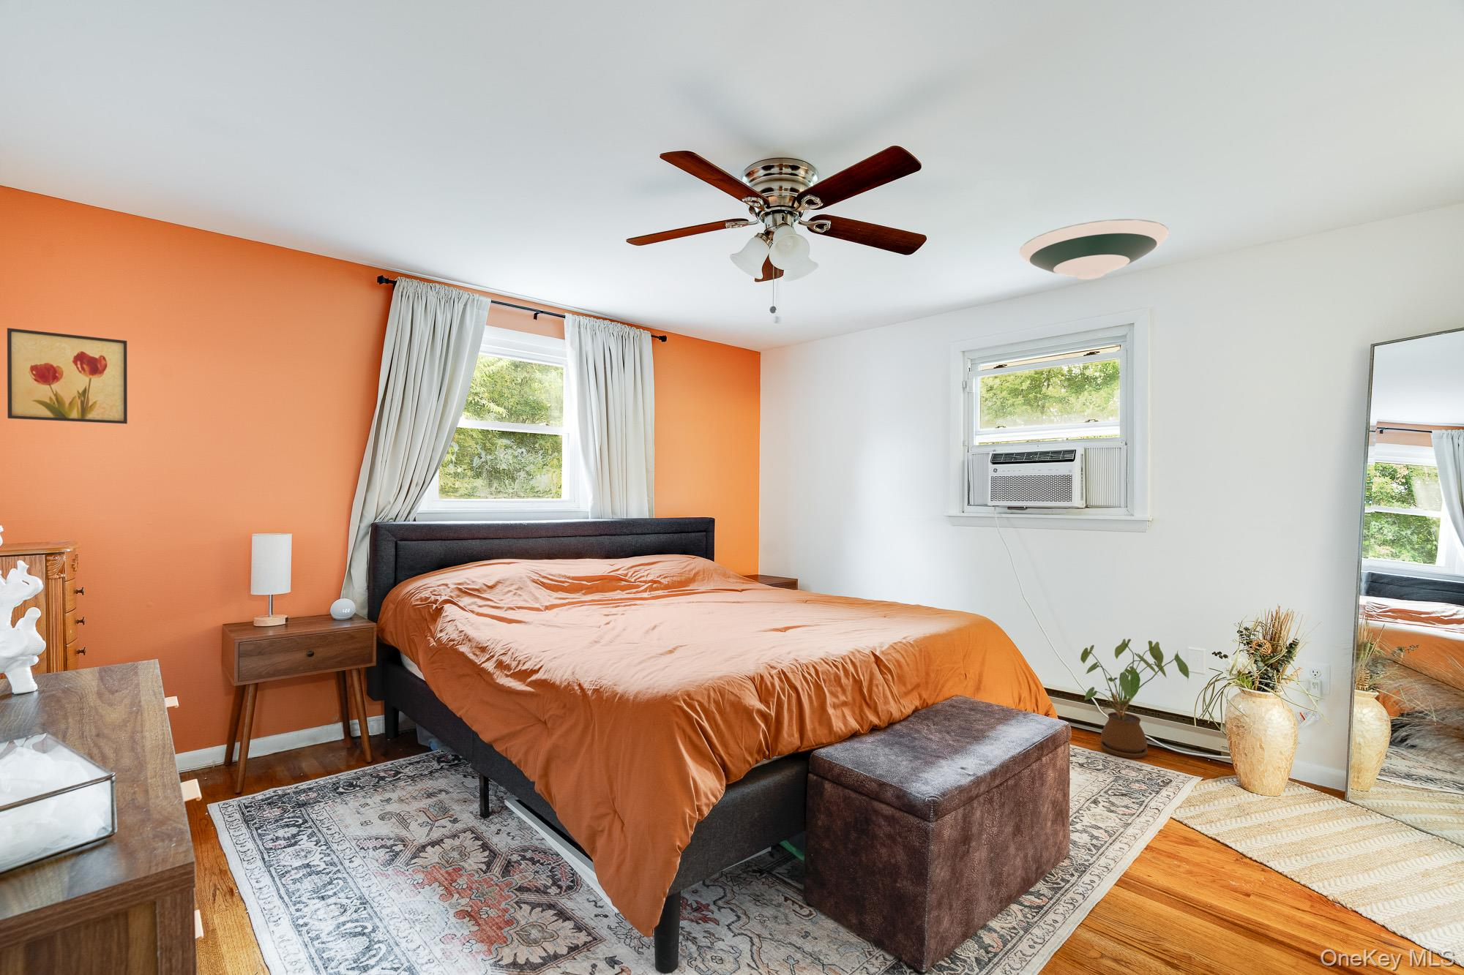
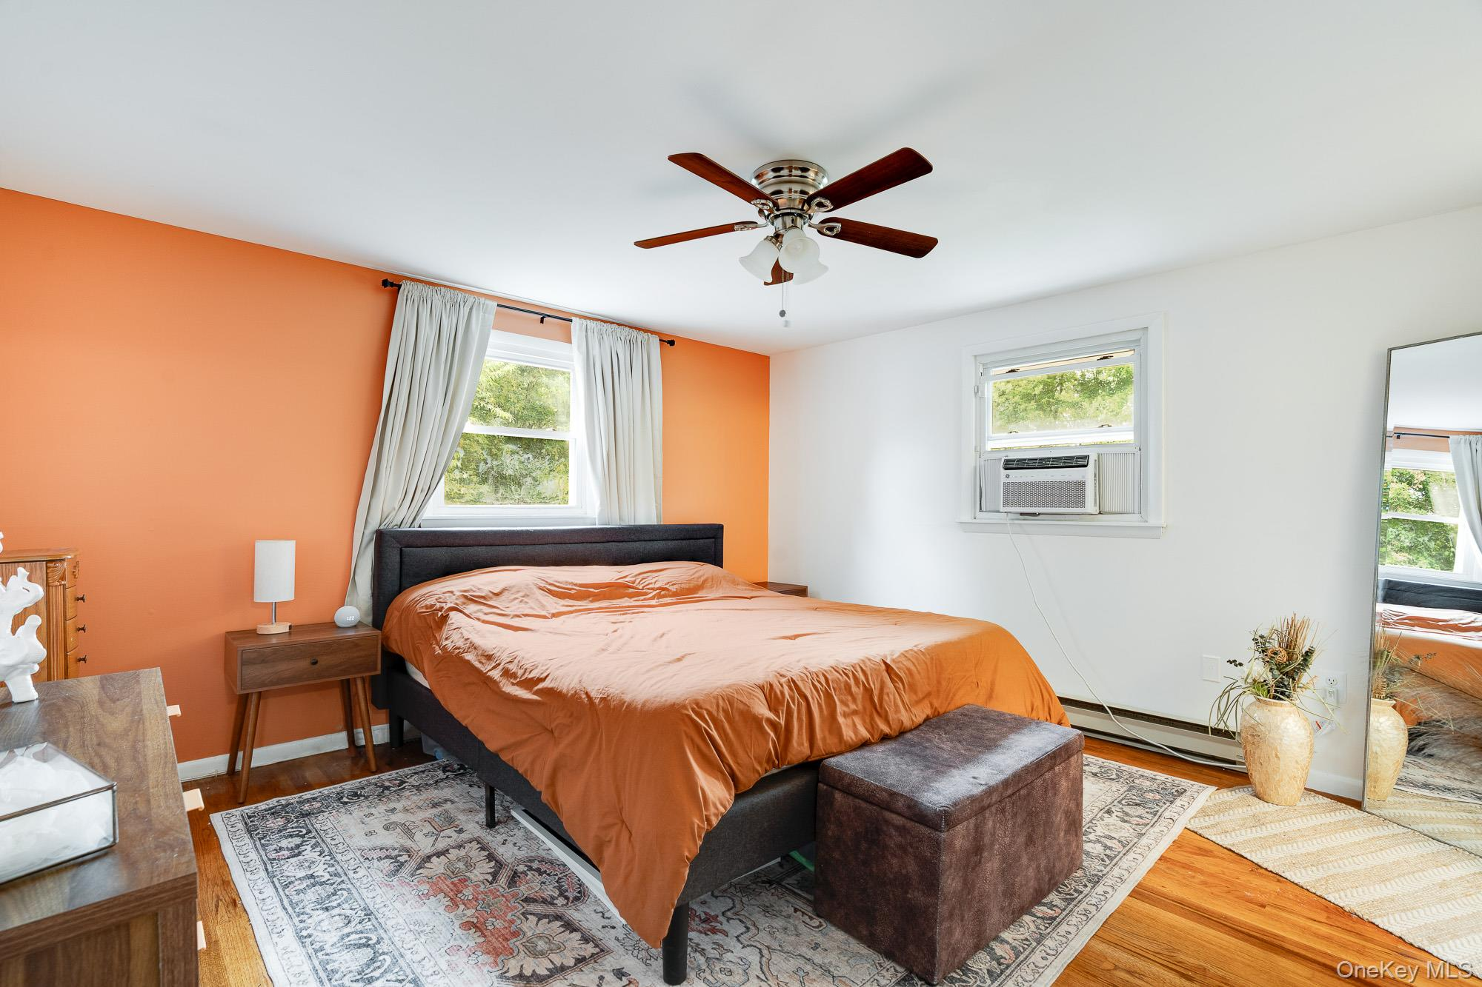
- house plant [1080,638,1190,760]
- wall art [7,326,128,424]
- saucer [1019,218,1170,280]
